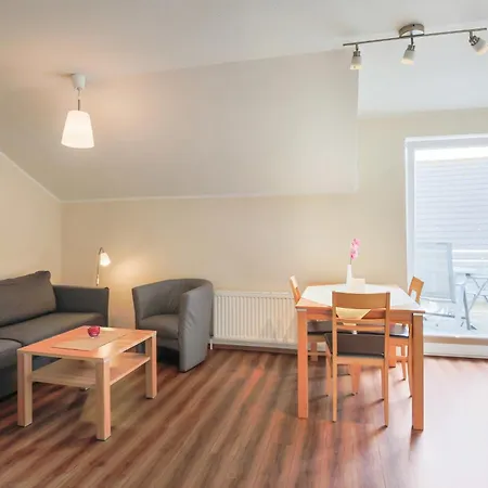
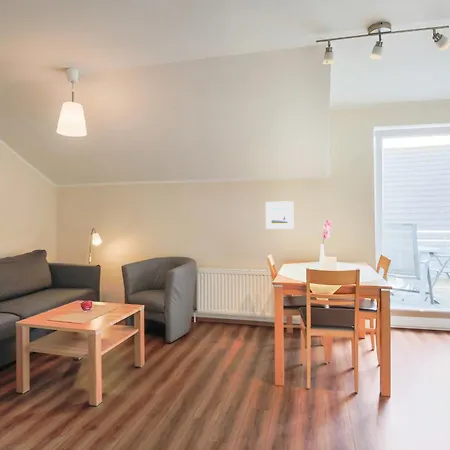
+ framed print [265,200,294,230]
